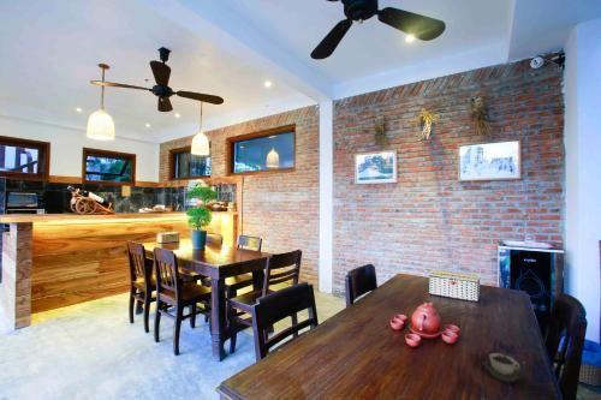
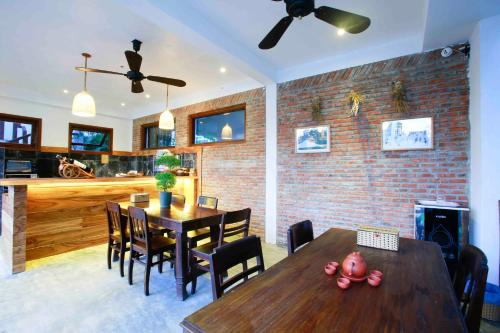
- cup [483,352,524,383]
